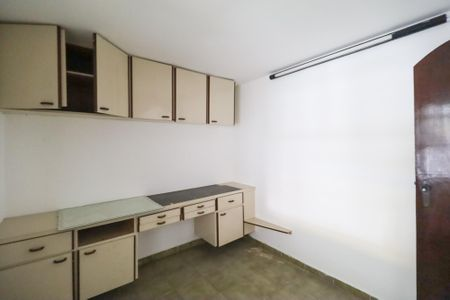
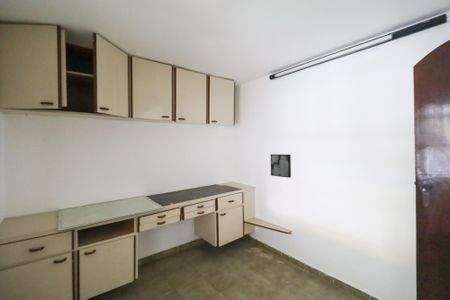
+ wall art [270,153,292,179]
